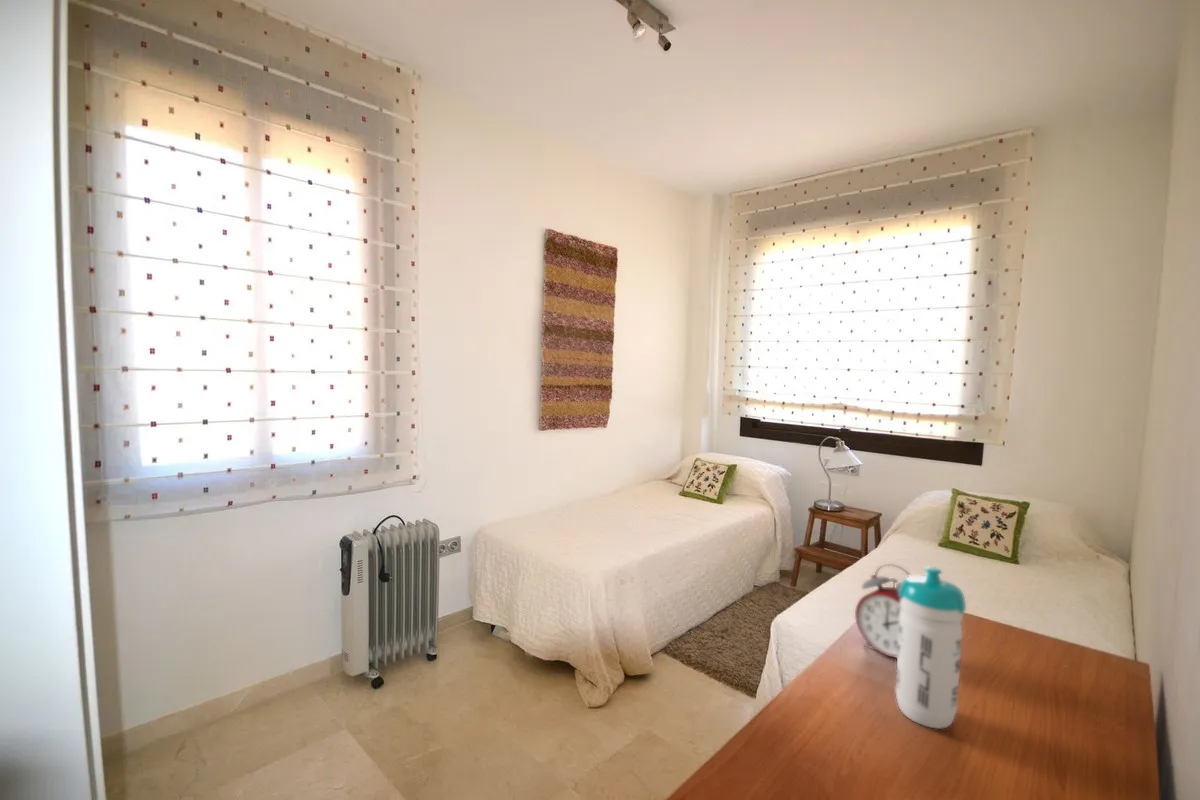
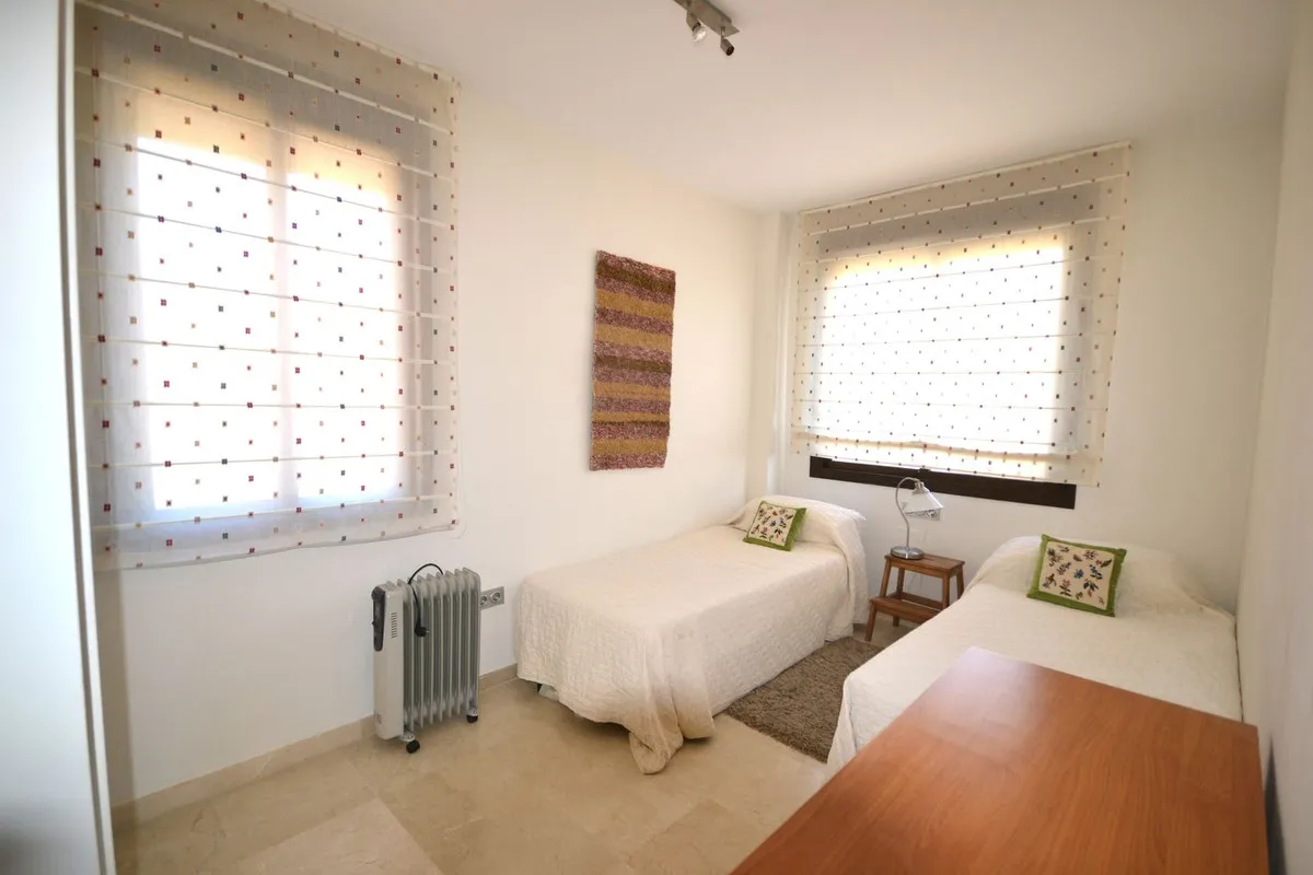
- water bottle [895,566,967,729]
- alarm clock [854,563,912,659]
